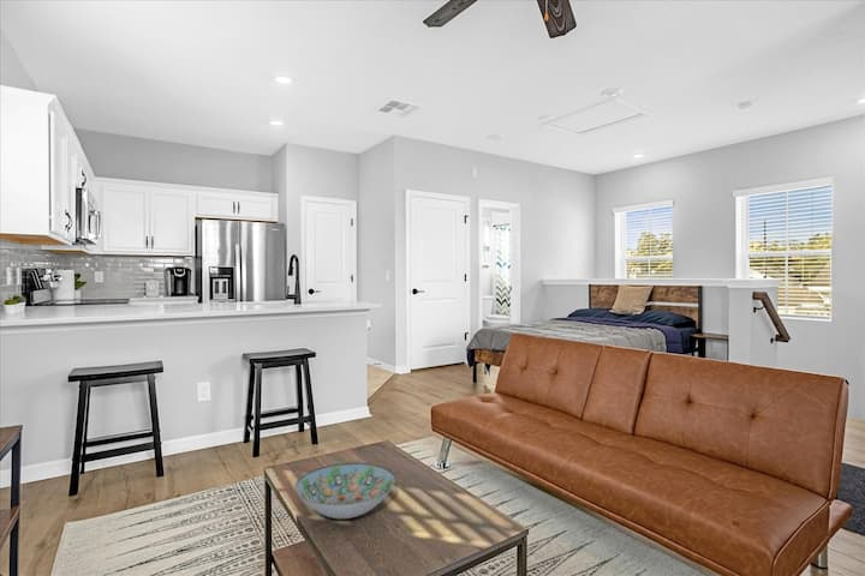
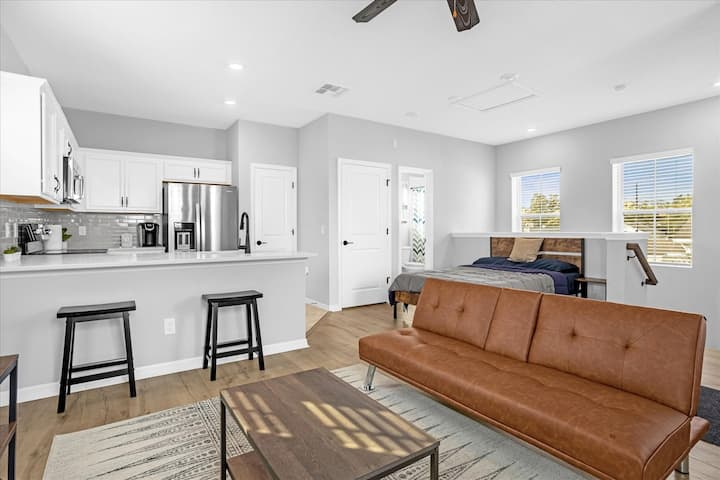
- decorative bowl [294,462,396,520]
